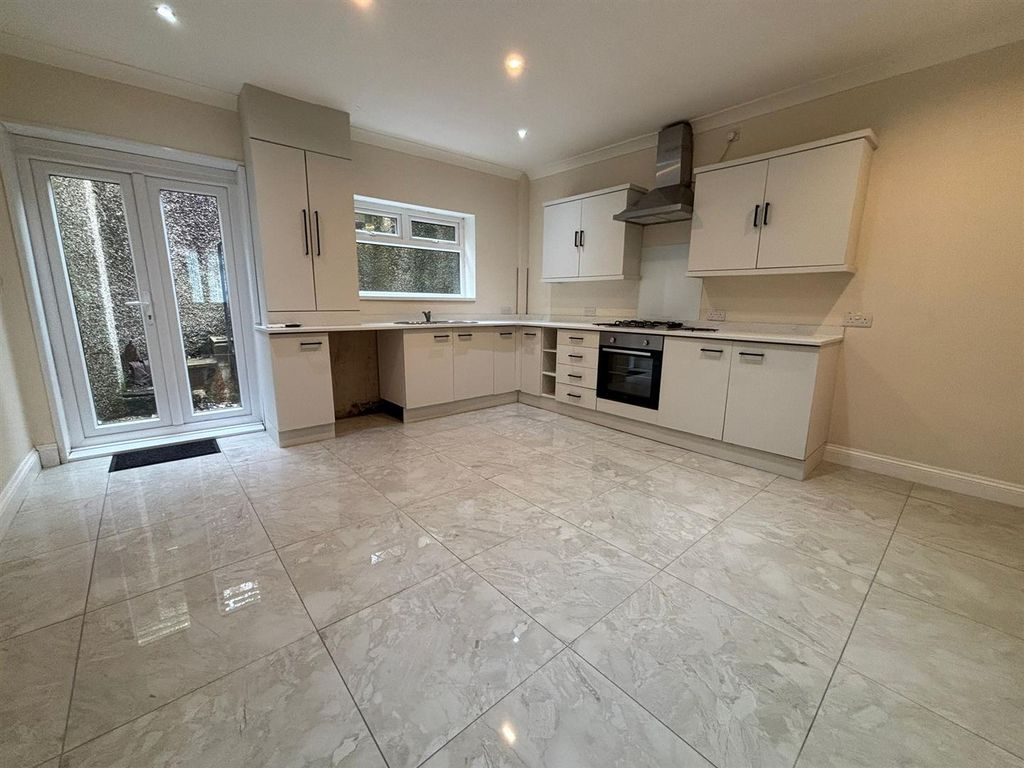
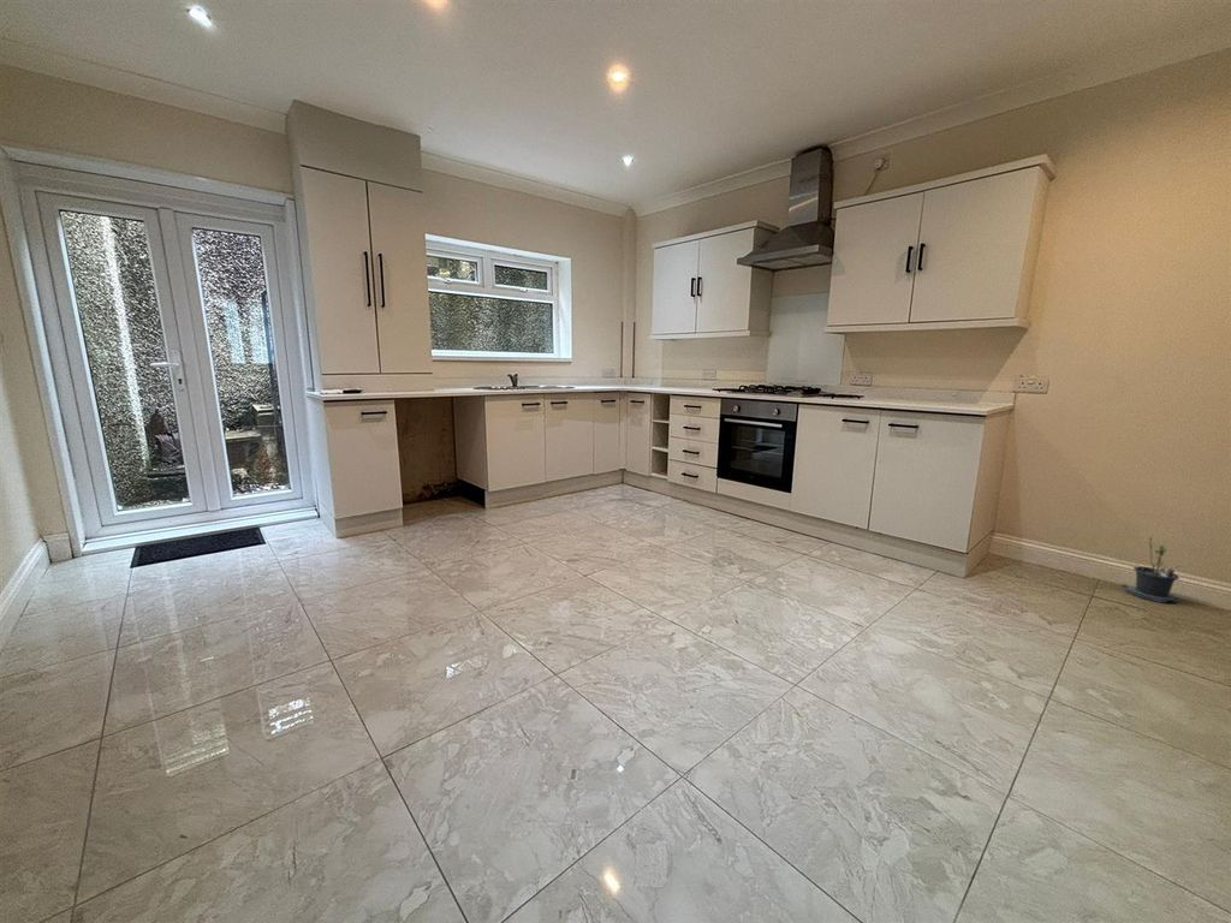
+ potted plant [1122,535,1181,603]
